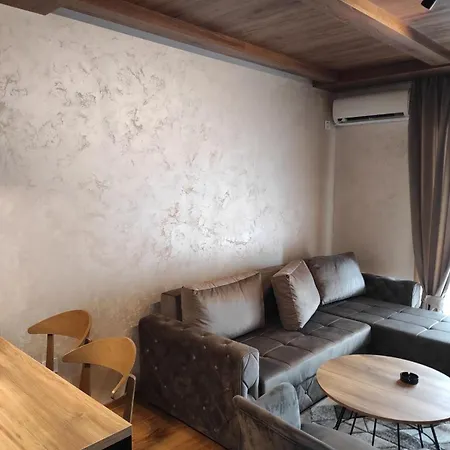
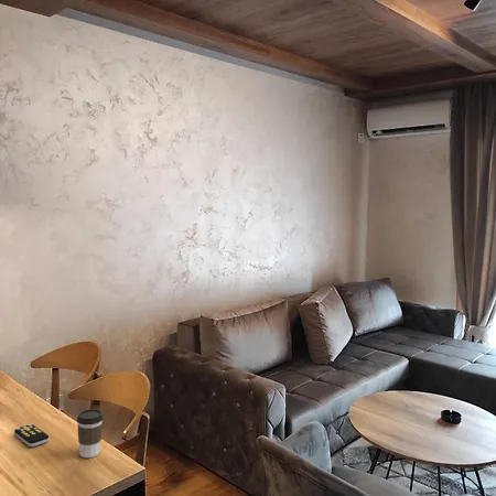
+ remote control [13,423,50,448]
+ coffee cup [76,408,105,459]
